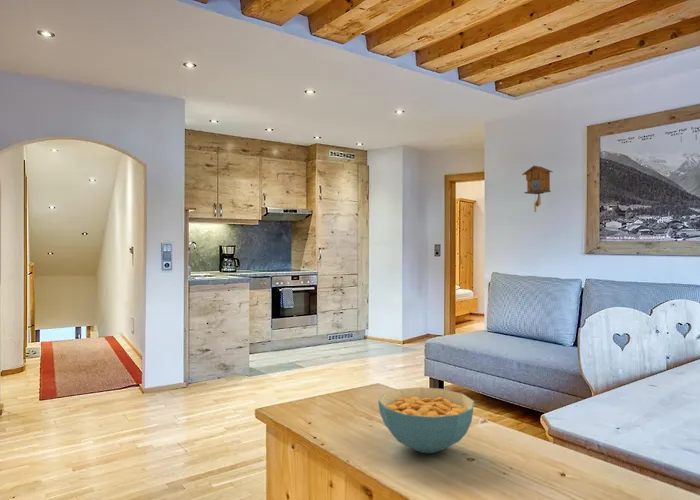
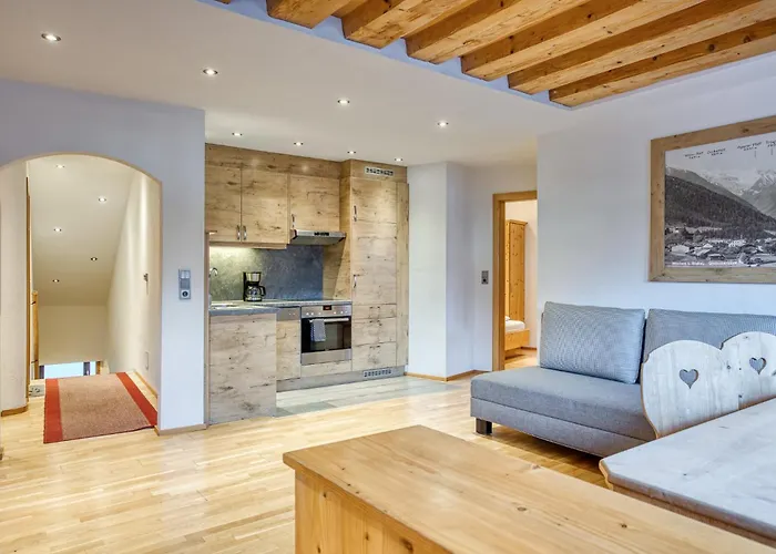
- cuckoo clock [521,164,554,213]
- cereal bowl [377,386,475,454]
